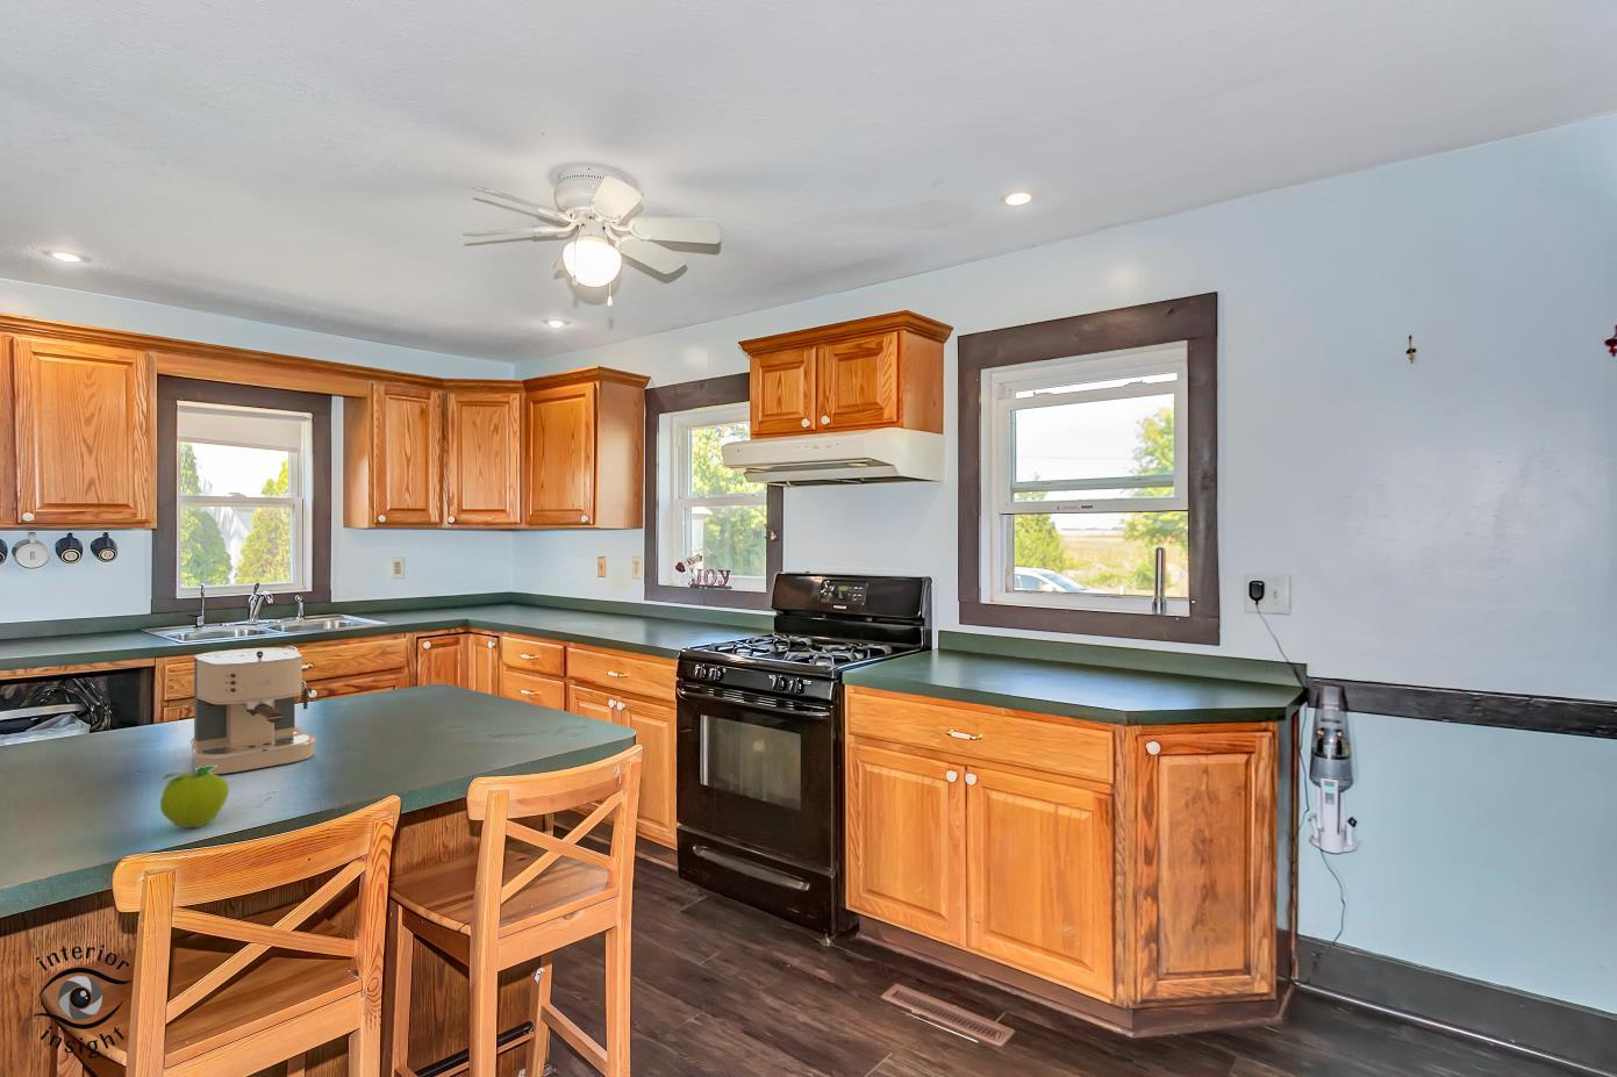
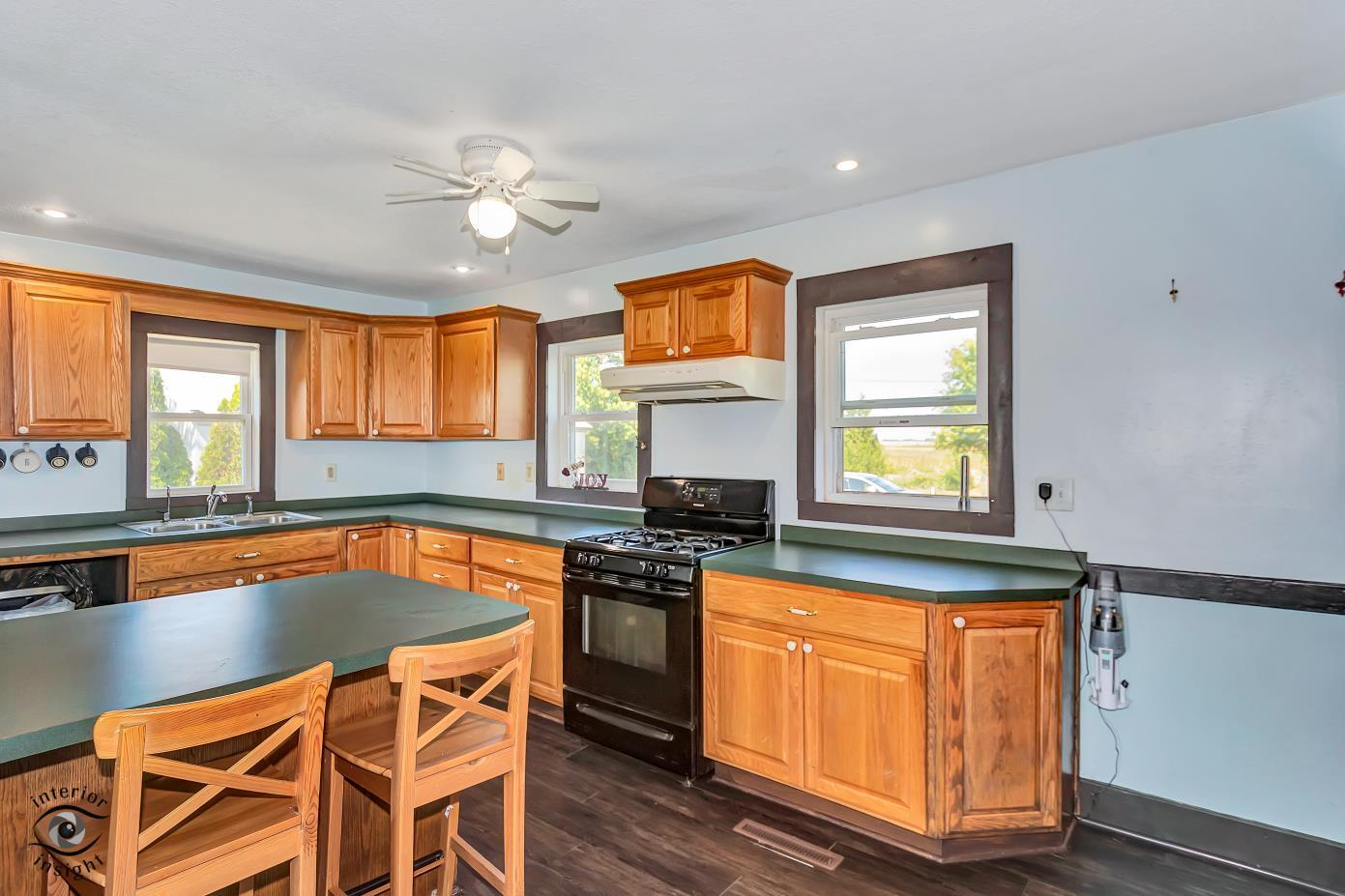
- fruit [159,766,230,829]
- coffee maker [190,645,317,775]
